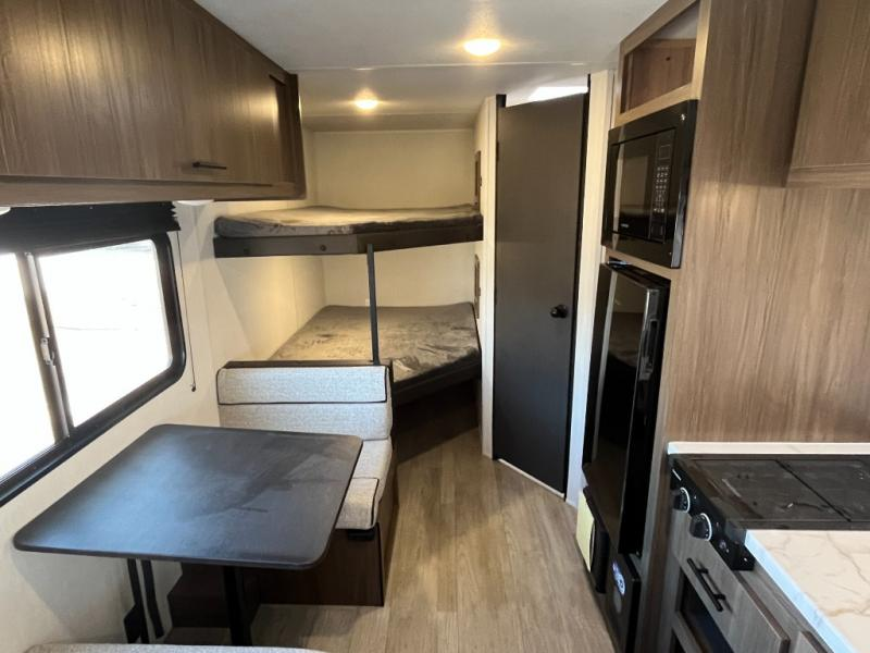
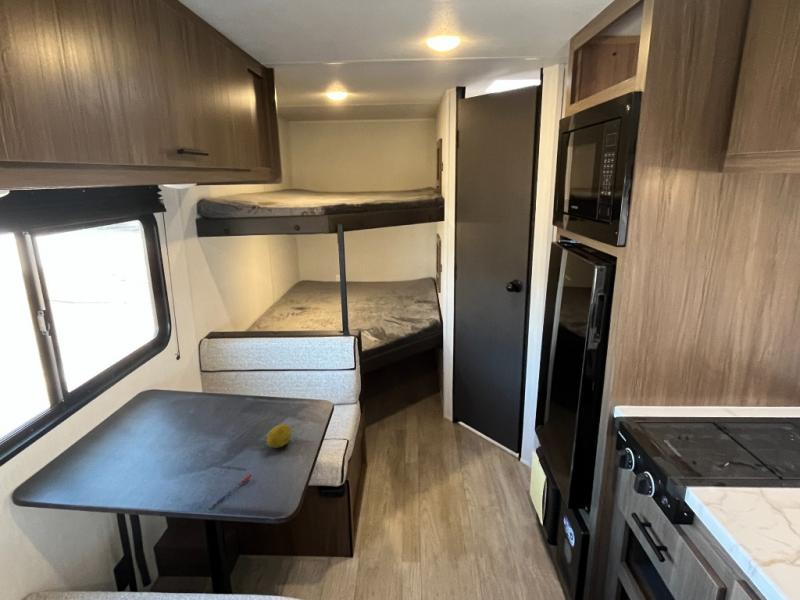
+ pen [209,473,253,509]
+ fruit [266,423,292,449]
